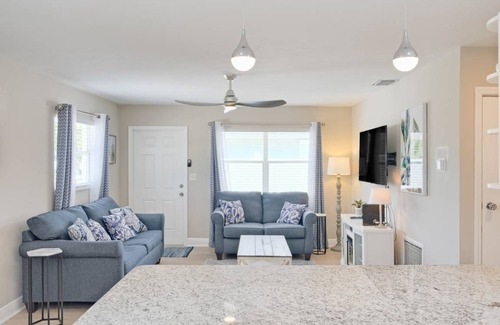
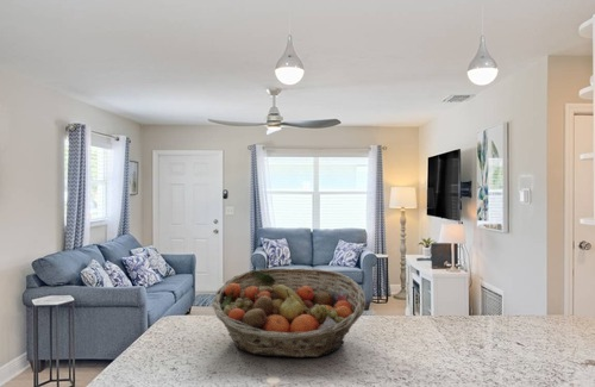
+ fruit basket [211,267,368,358]
